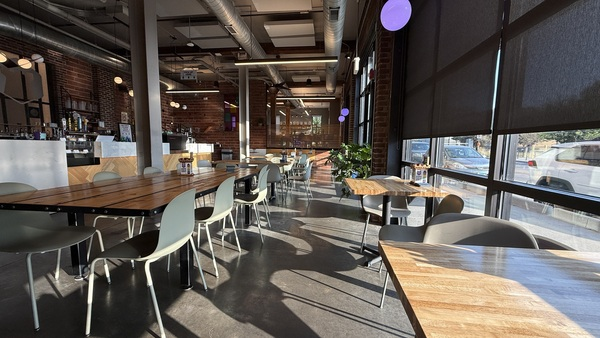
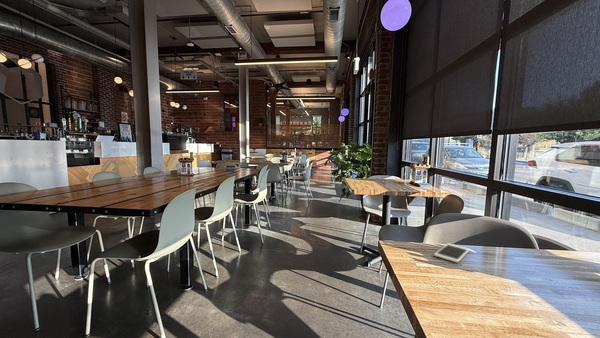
+ cell phone [433,242,471,264]
